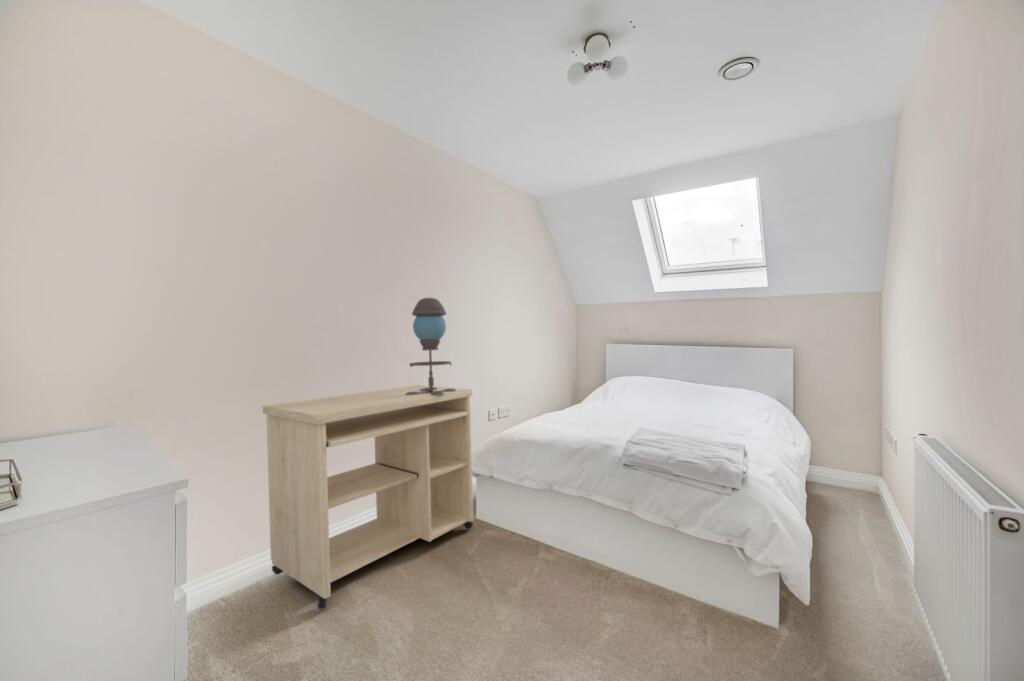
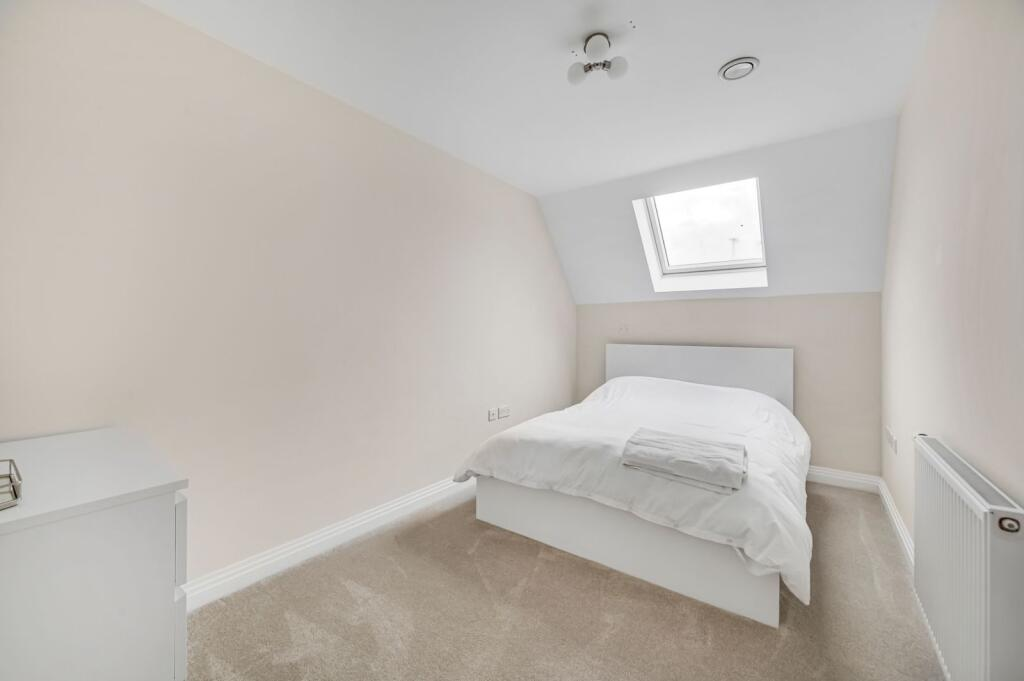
- desk [262,384,474,610]
- table lamp [405,297,456,396]
